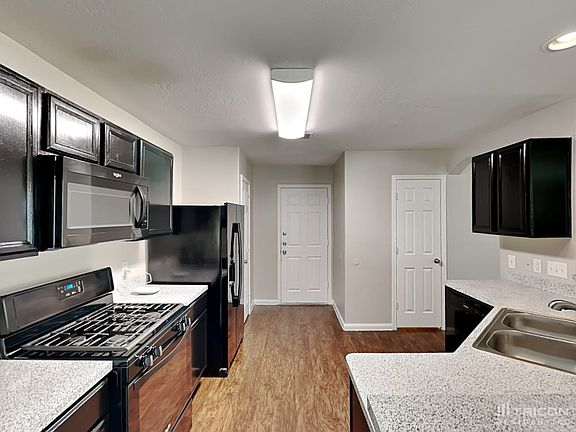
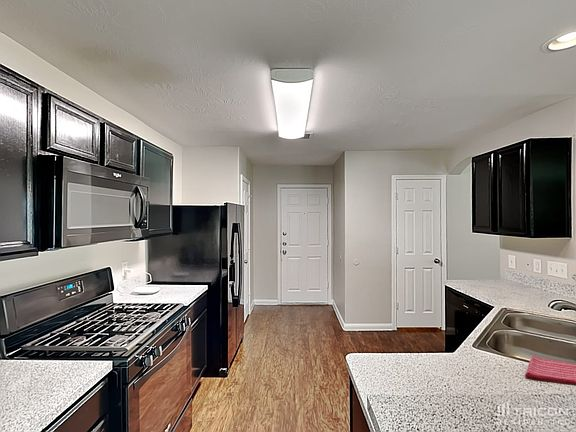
+ dish towel [524,355,576,386]
